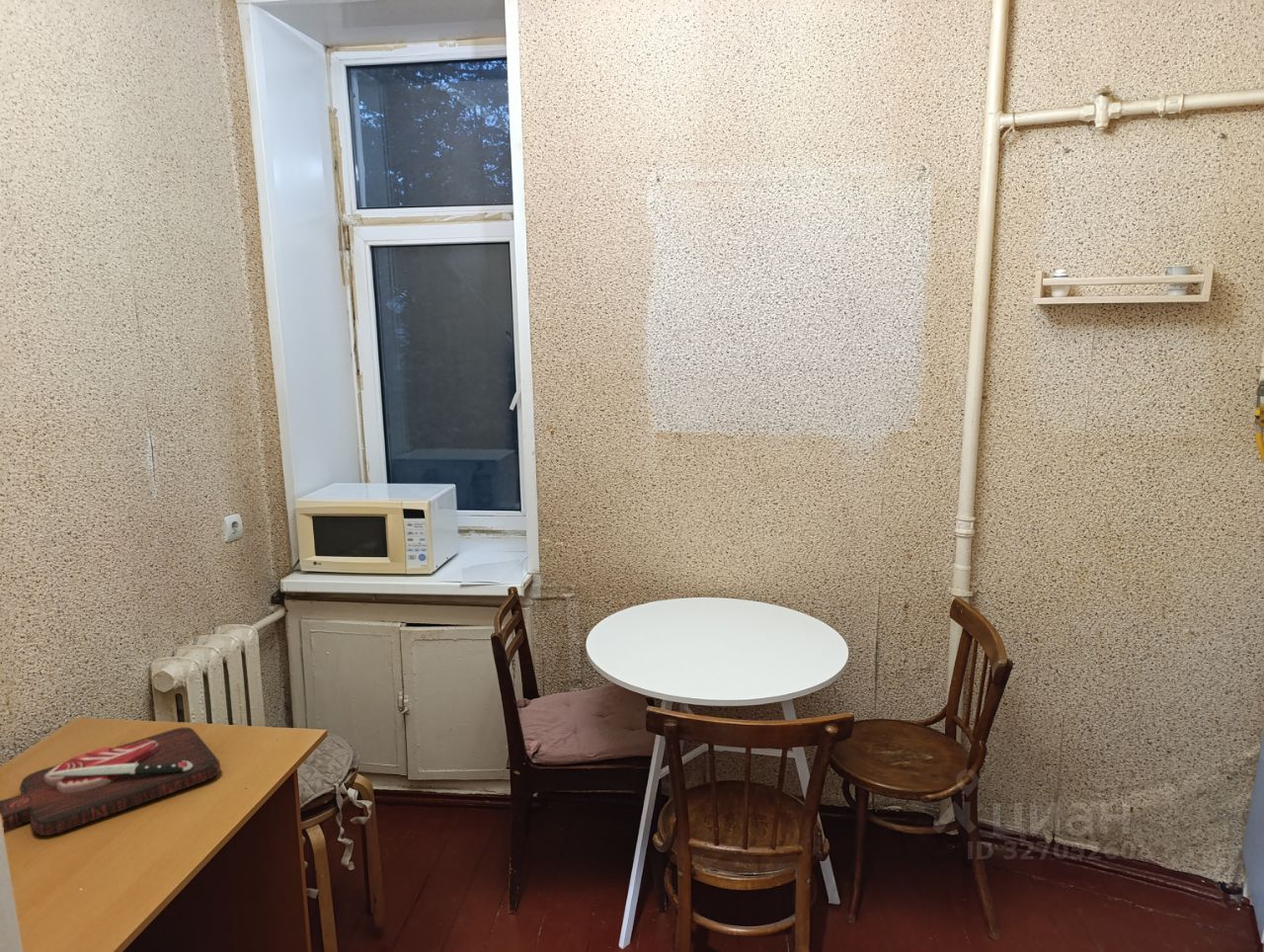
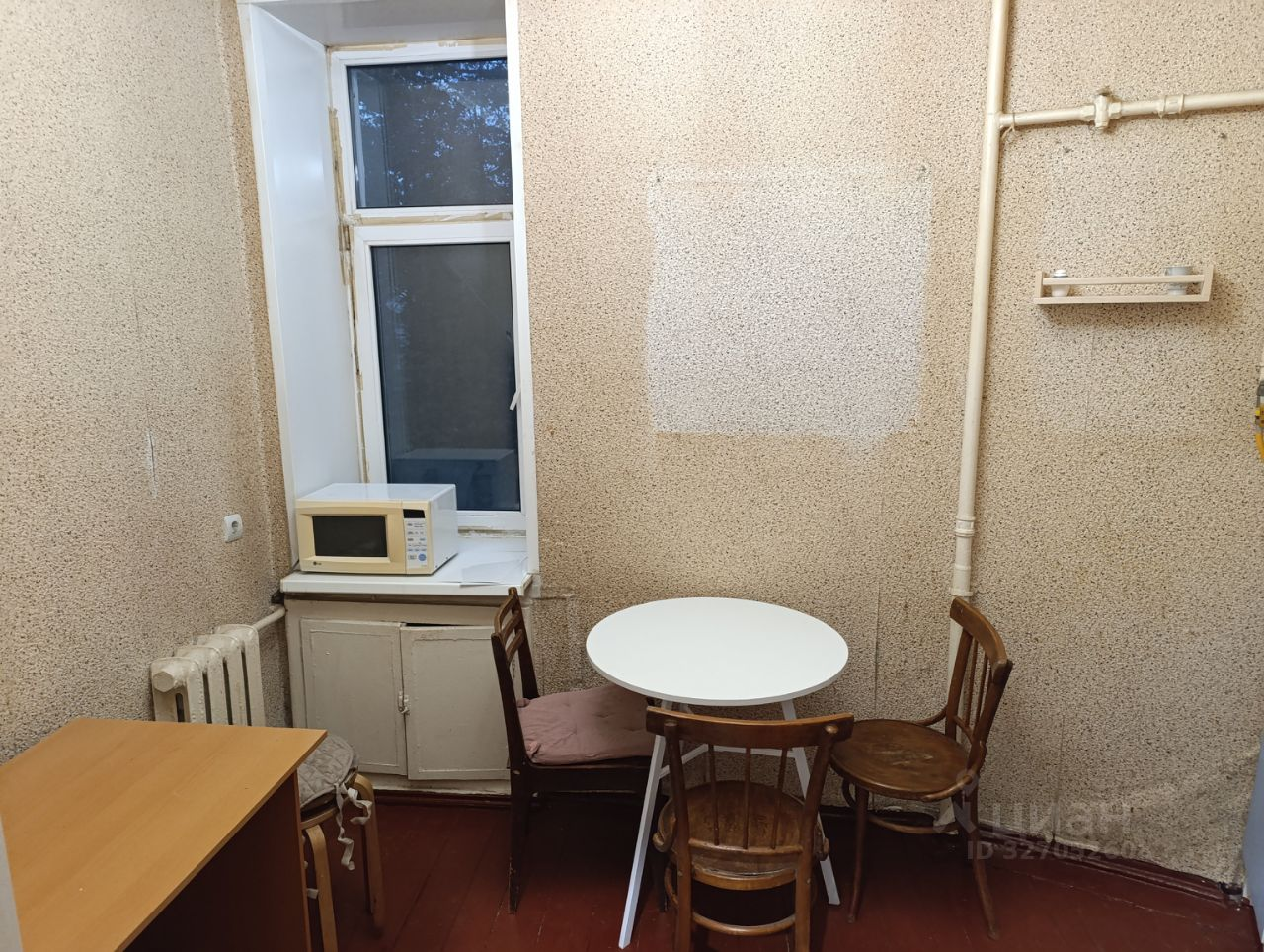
- cutting board [0,727,221,836]
